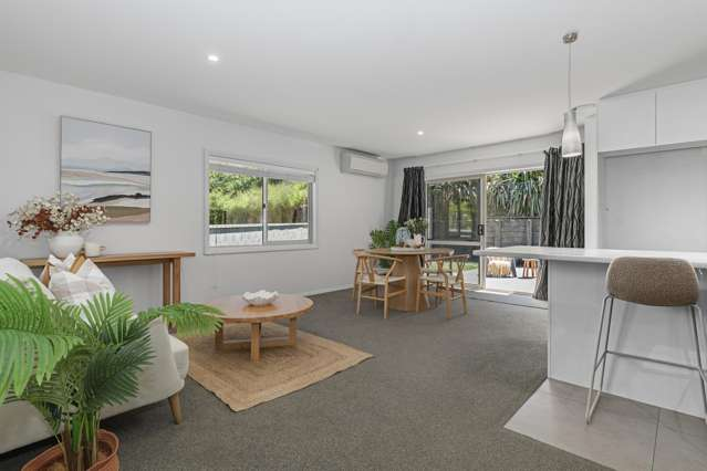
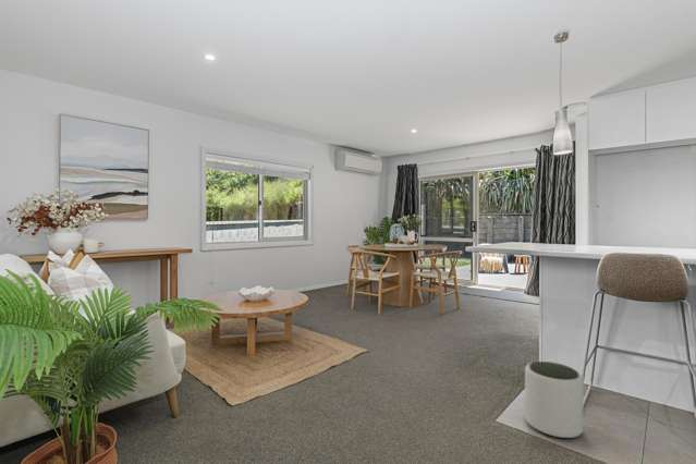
+ plant pot [524,361,585,439]
